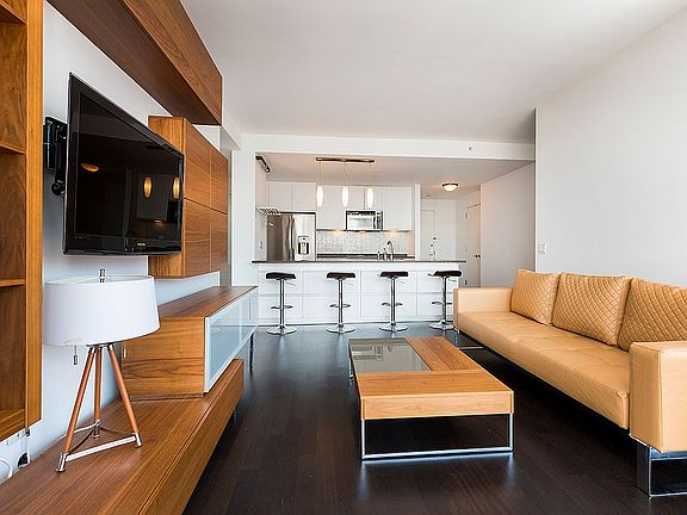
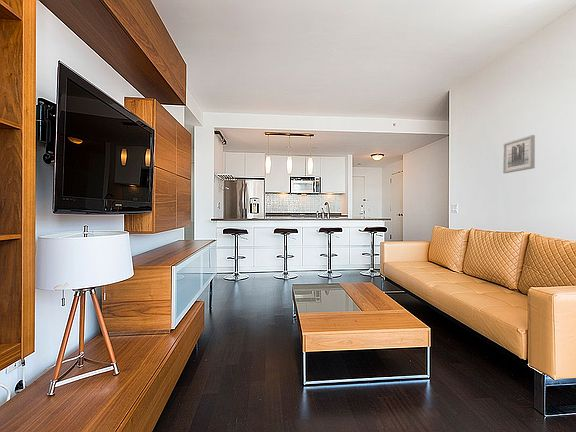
+ wall art [502,134,536,174]
